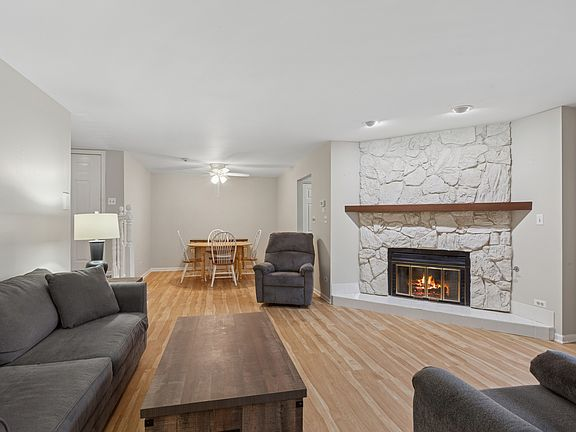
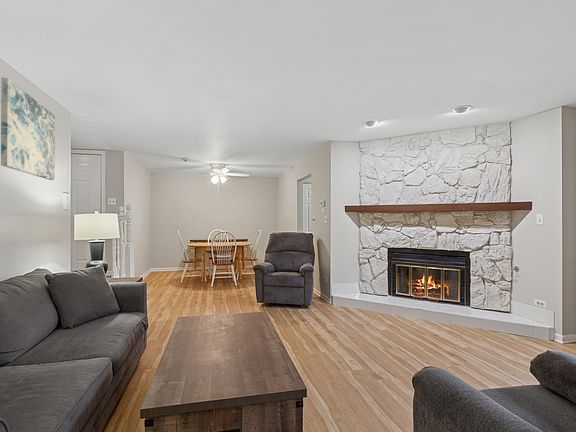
+ wall art [0,77,56,181]
